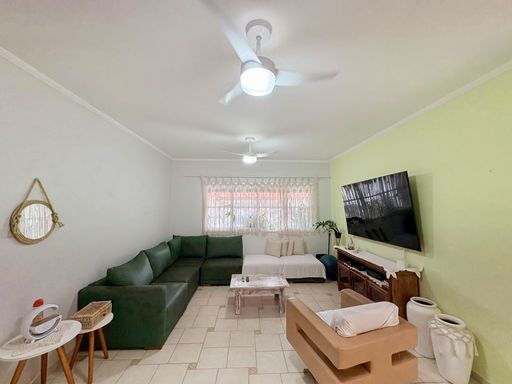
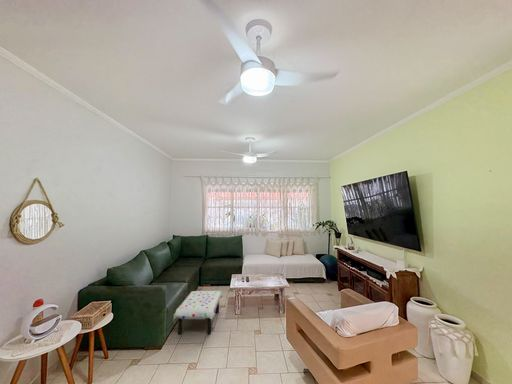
+ table [173,290,224,335]
